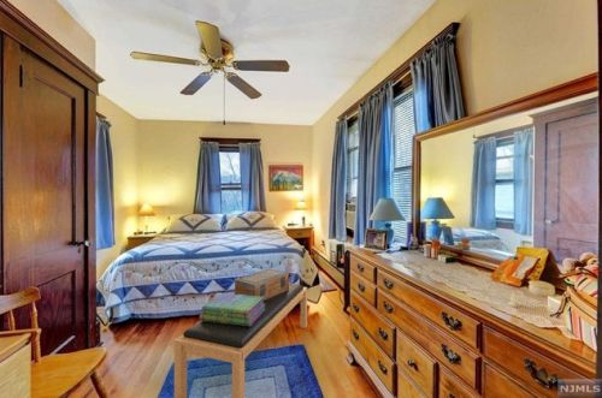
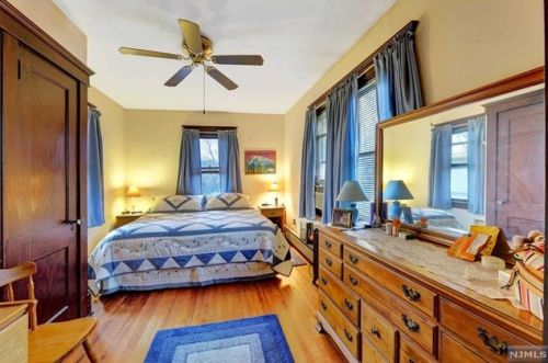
- bench [173,283,308,398]
- stack of books [199,292,265,326]
- decorative box [234,268,290,301]
